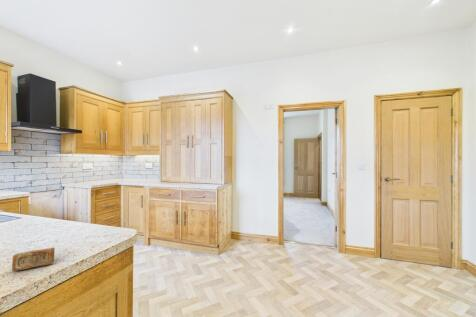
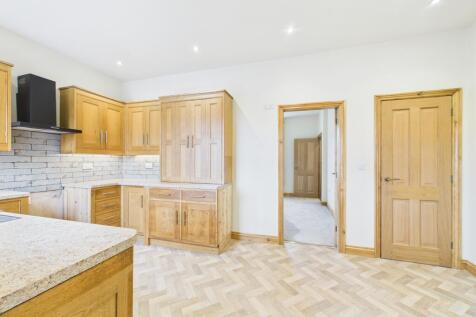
- soap bar [11,247,56,272]
